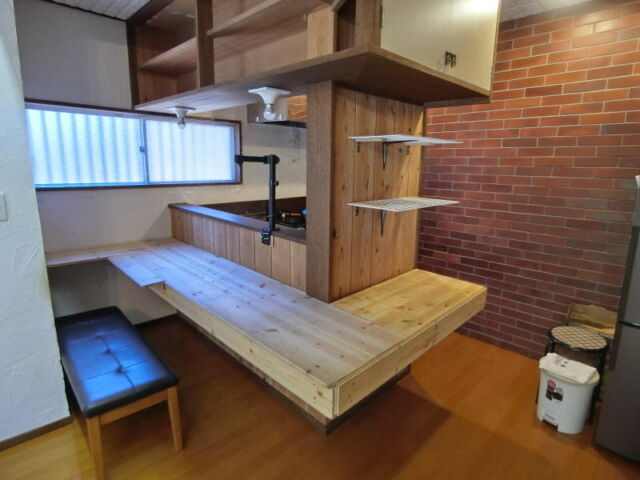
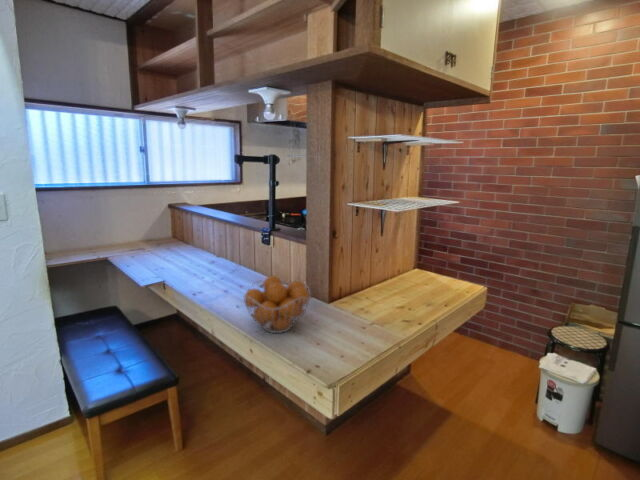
+ fruit basket [242,275,312,334]
